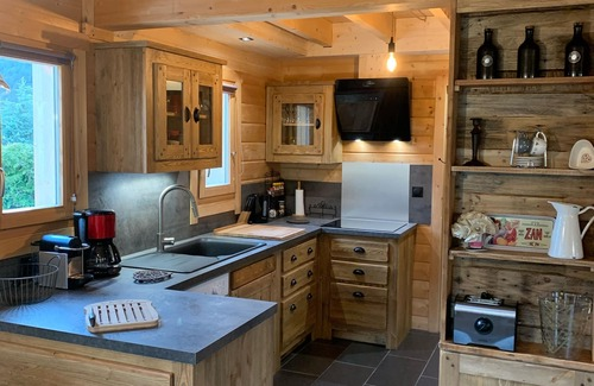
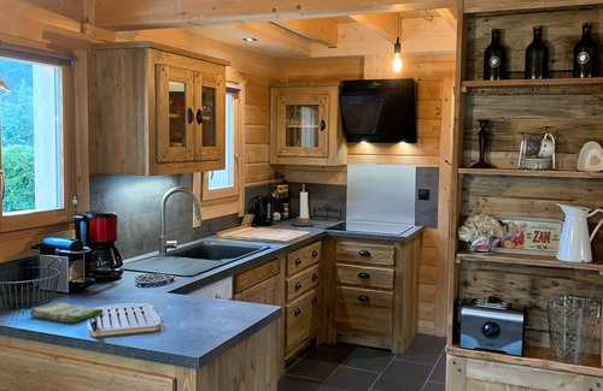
+ dish towel [29,301,104,324]
